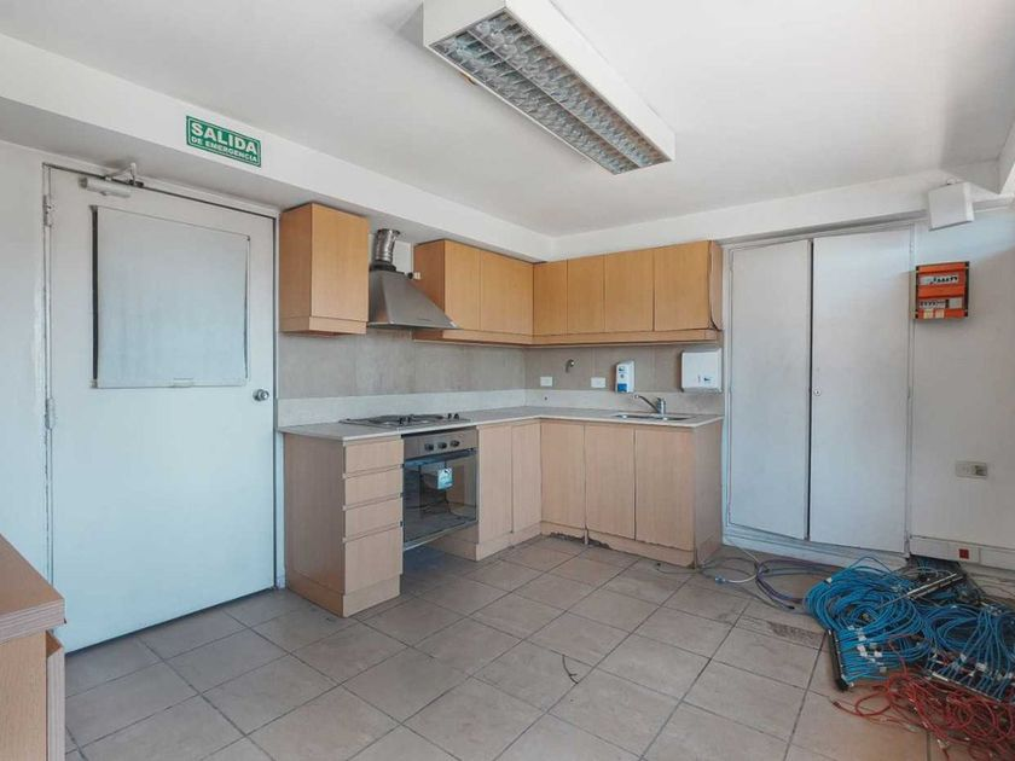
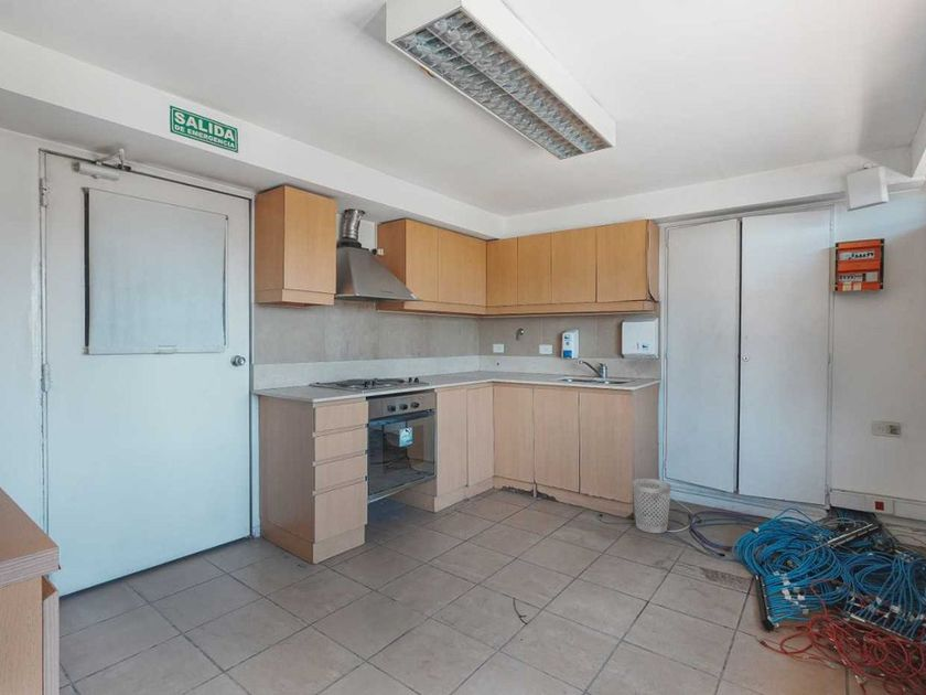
+ wastebasket [632,478,672,534]
